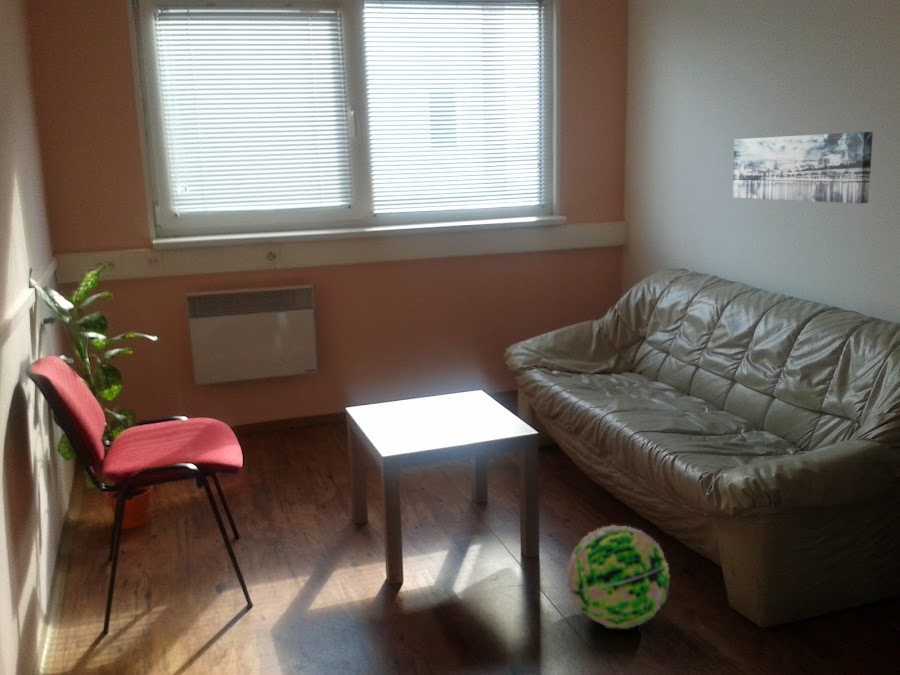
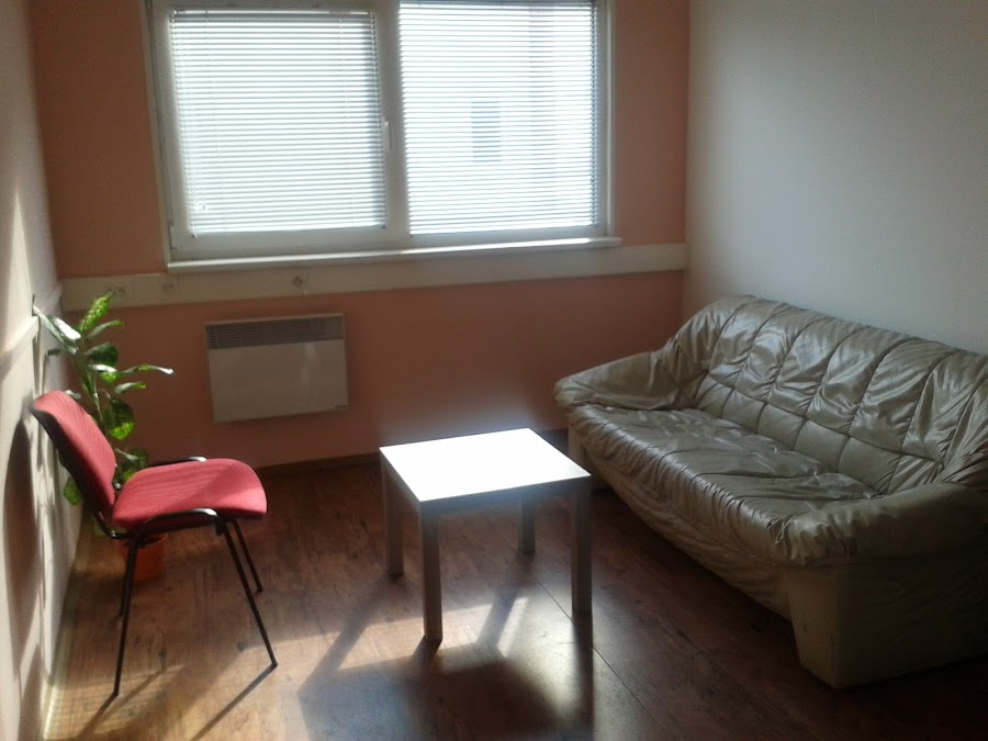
- wall art [732,131,874,204]
- decorative ball [565,524,671,630]
